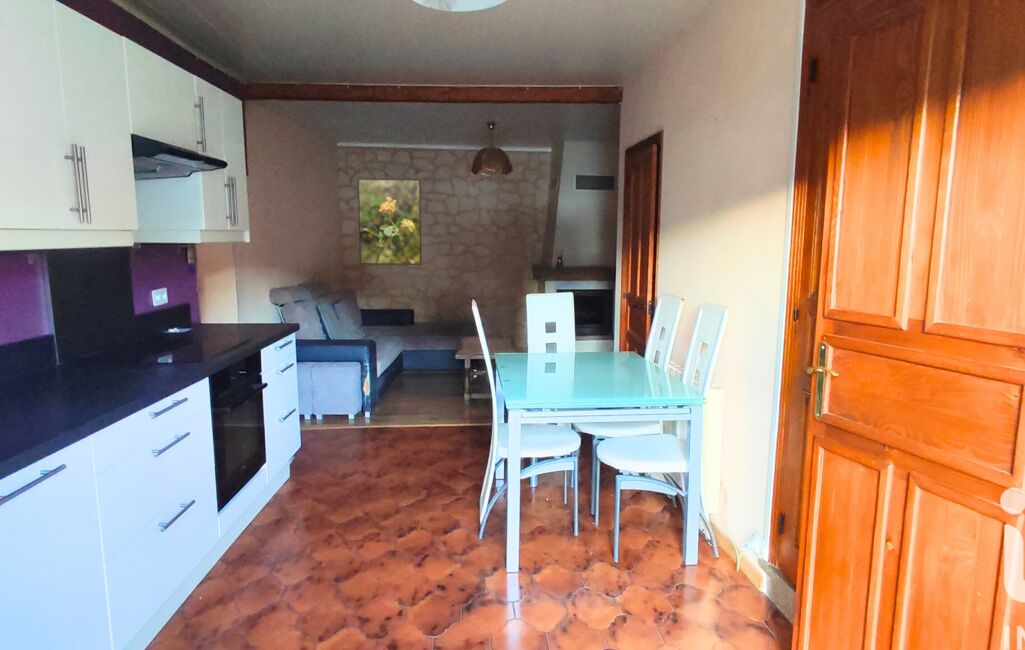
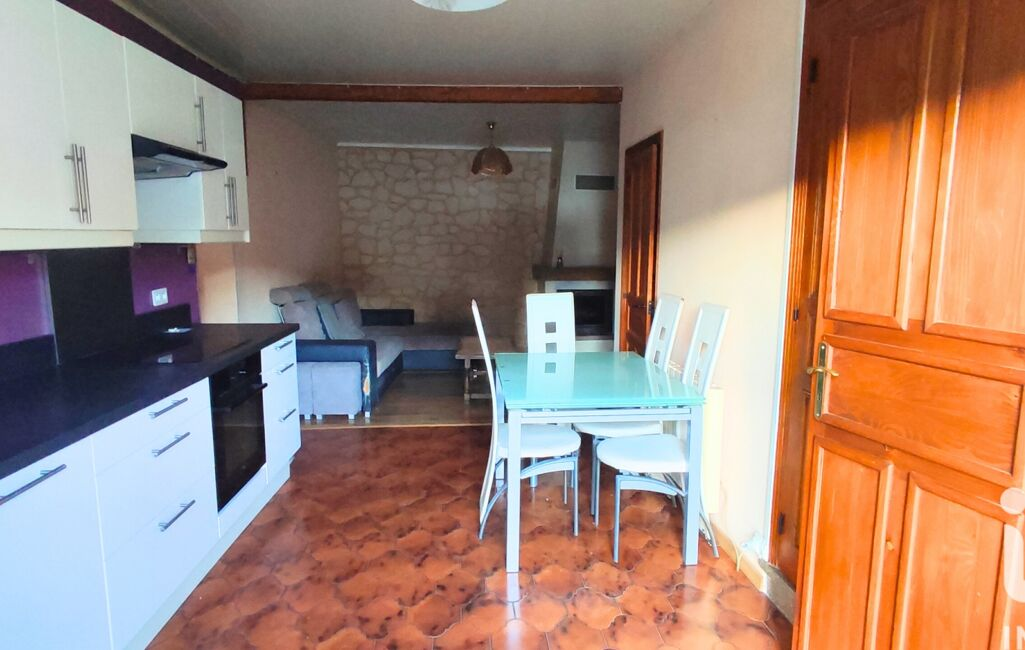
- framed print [356,177,423,266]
